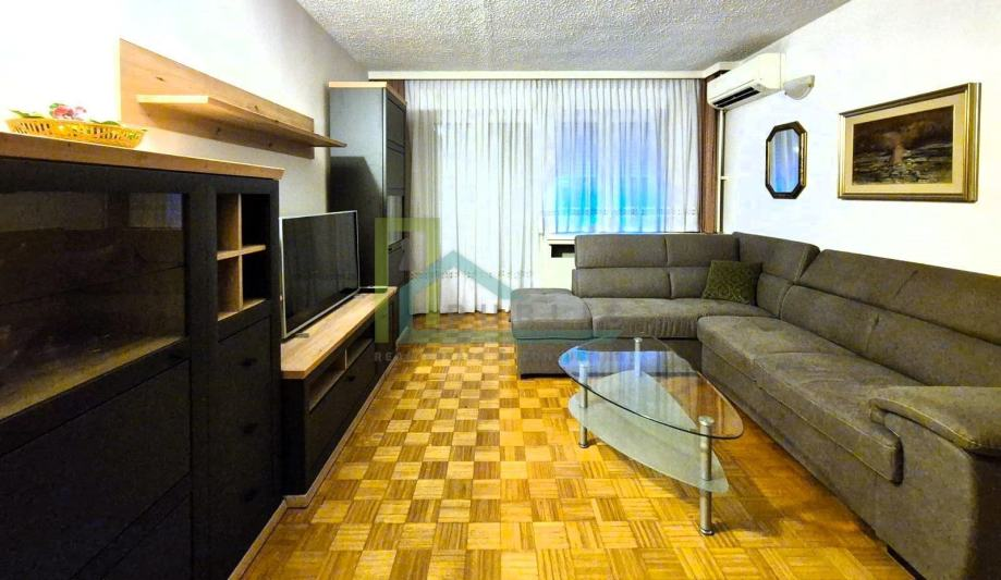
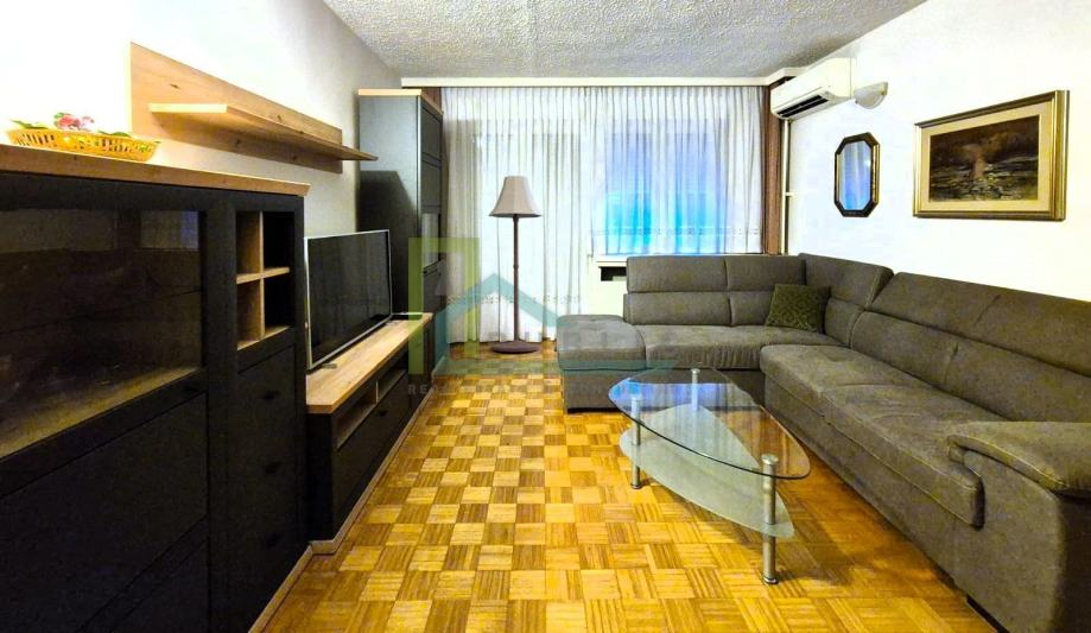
+ floor lamp [487,175,545,353]
